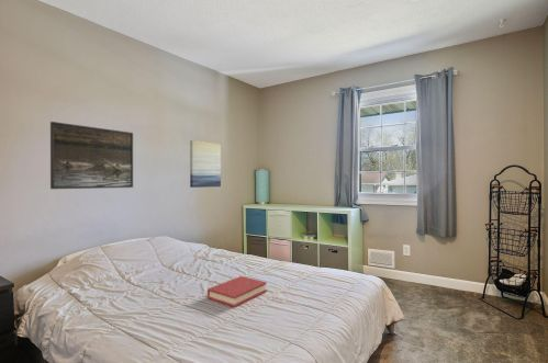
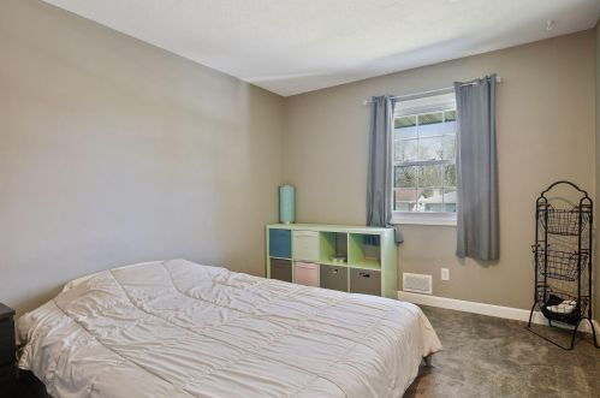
- wall art [189,139,222,189]
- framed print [49,121,134,190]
- hardback book [206,275,268,308]
